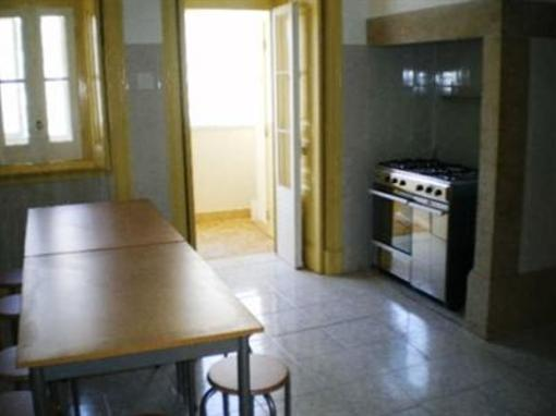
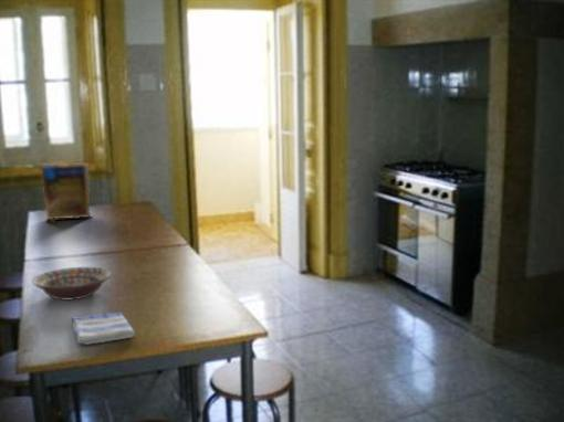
+ dish towel [71,312,136,346]
+ cereal box [41,161,95,223]
+ decorative bowl [31,266,112,300]
